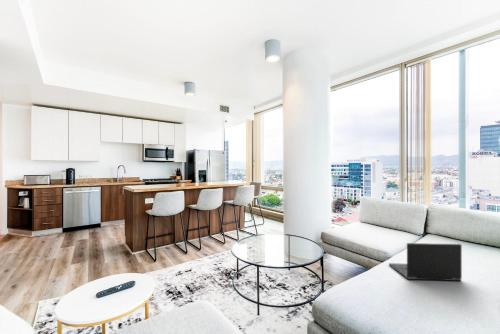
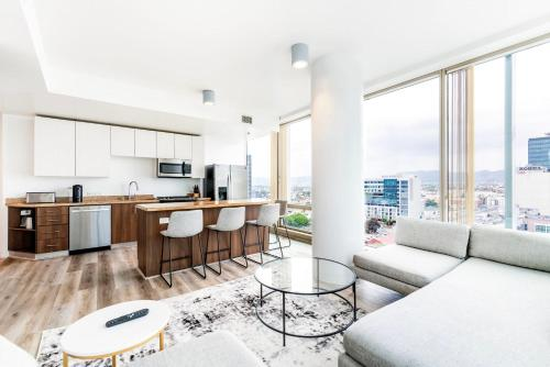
- laptop [388,242,463,282]
